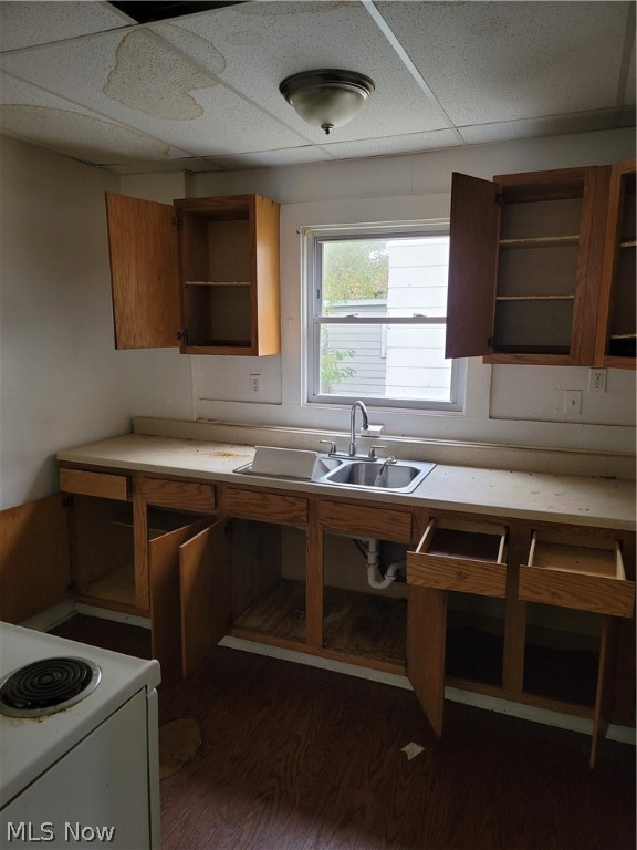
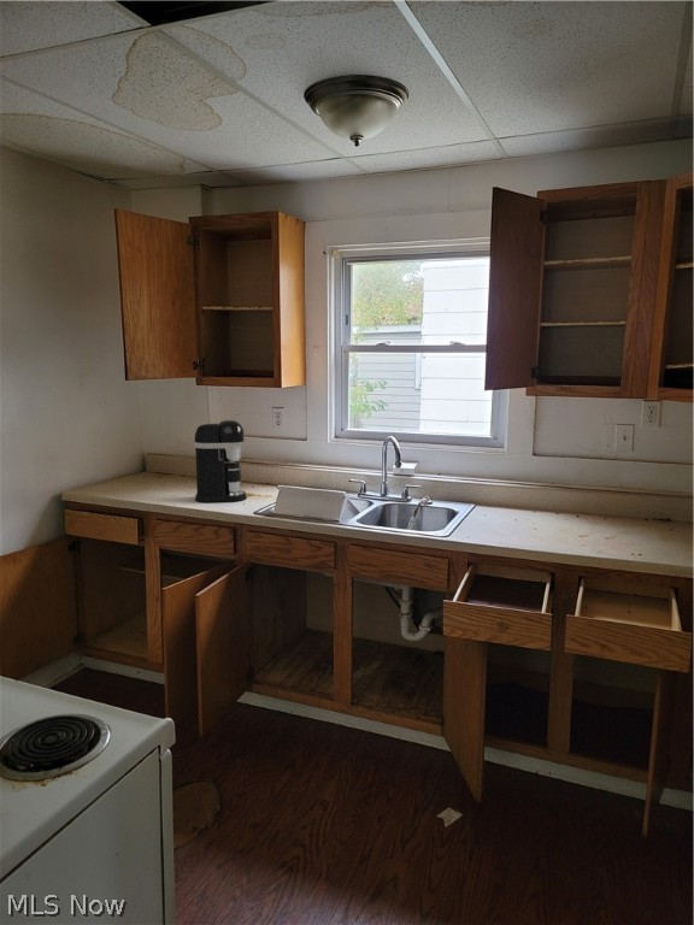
+ coffee maker [193,419,248,503]
